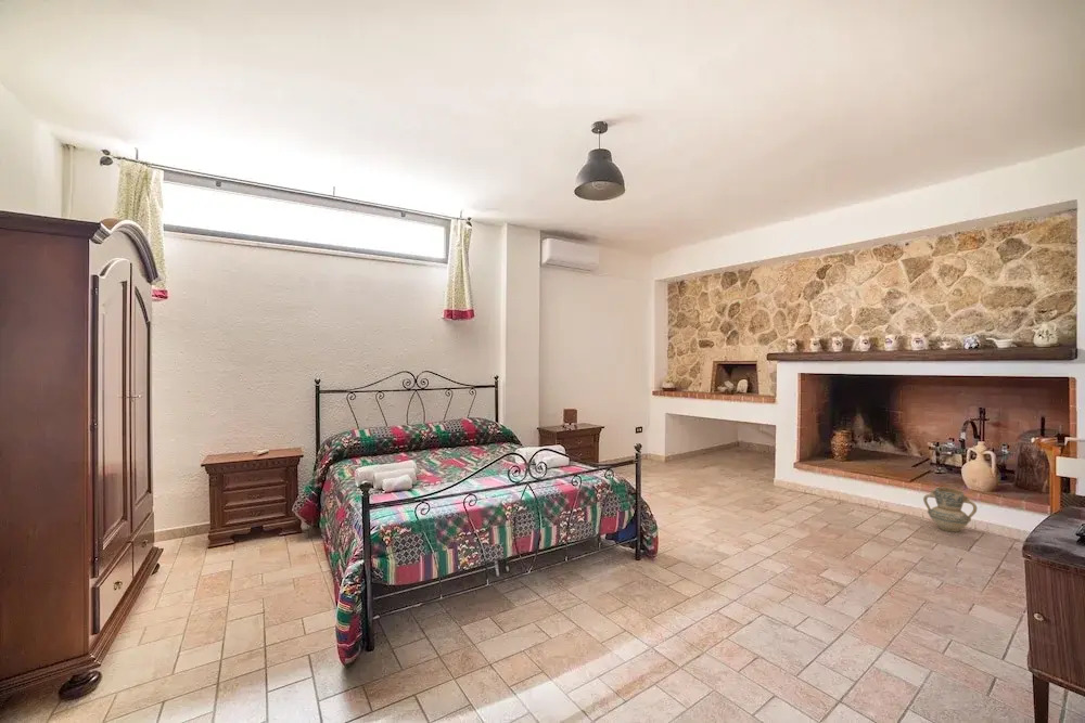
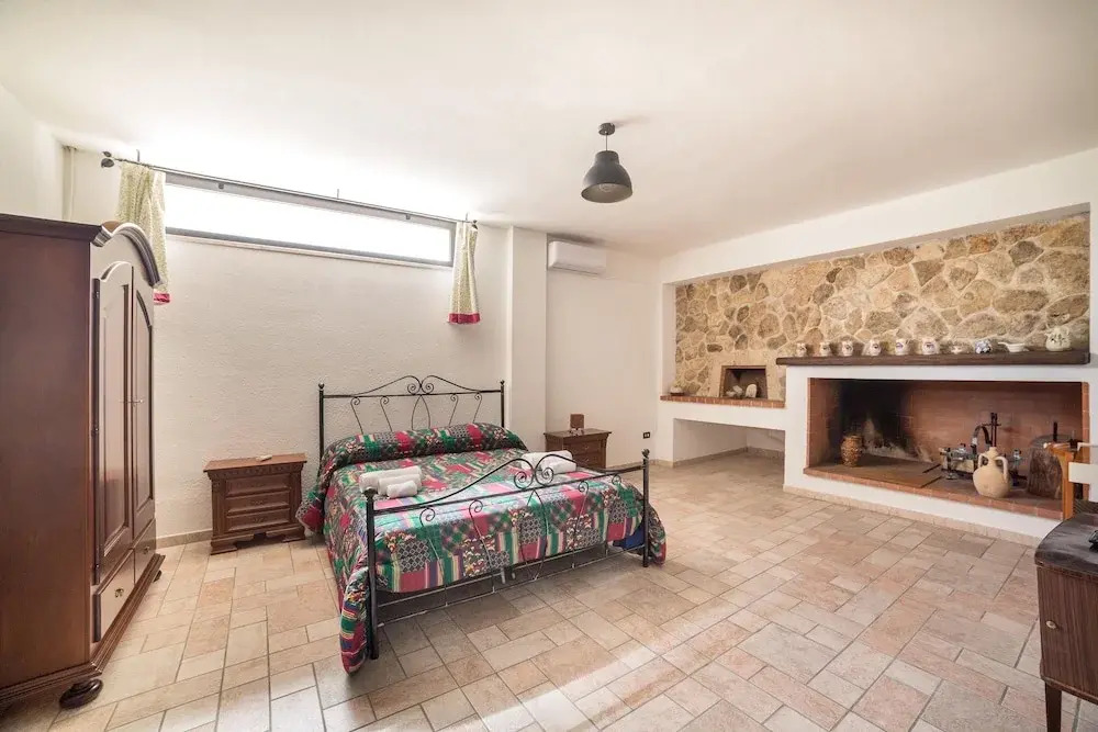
- ceramic jug [922,486,979,533]
